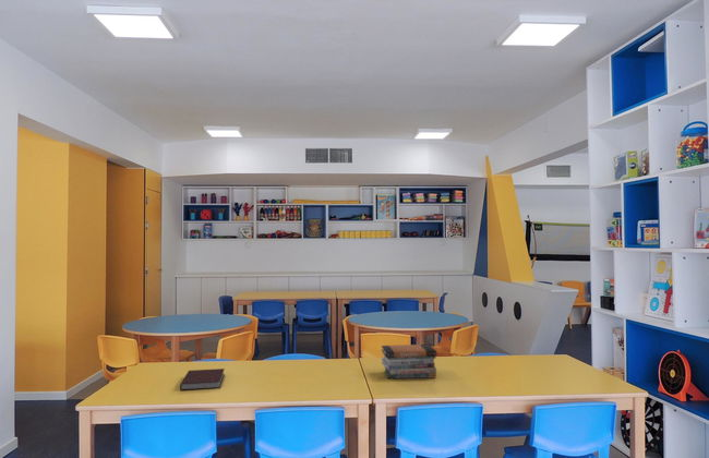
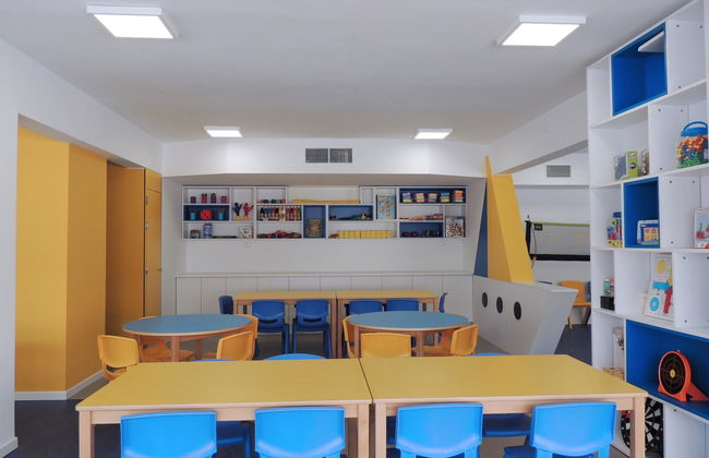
- book stack [381,343,437,379]
- notebook [179,367,226,391]
